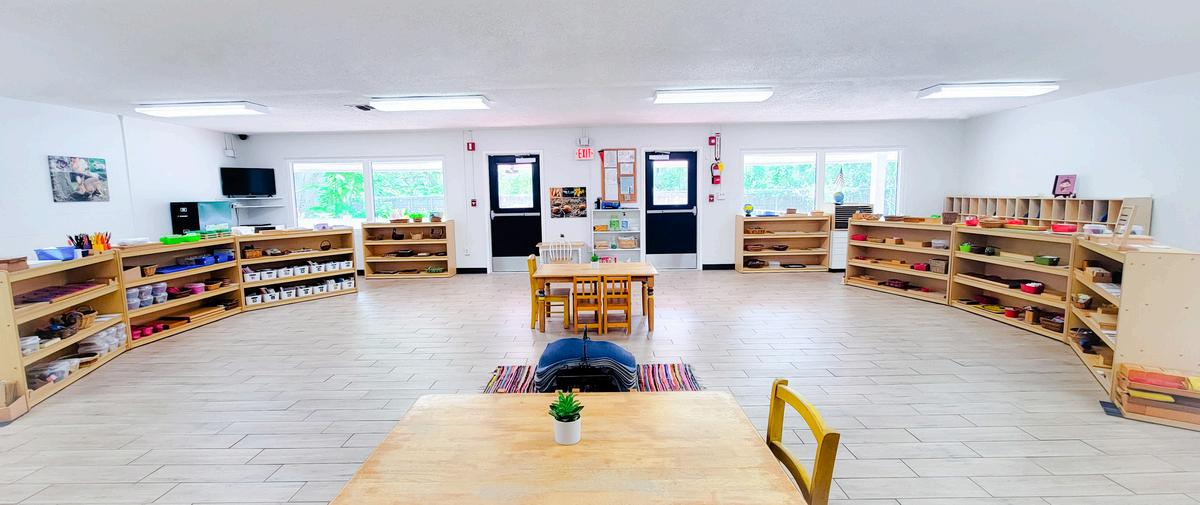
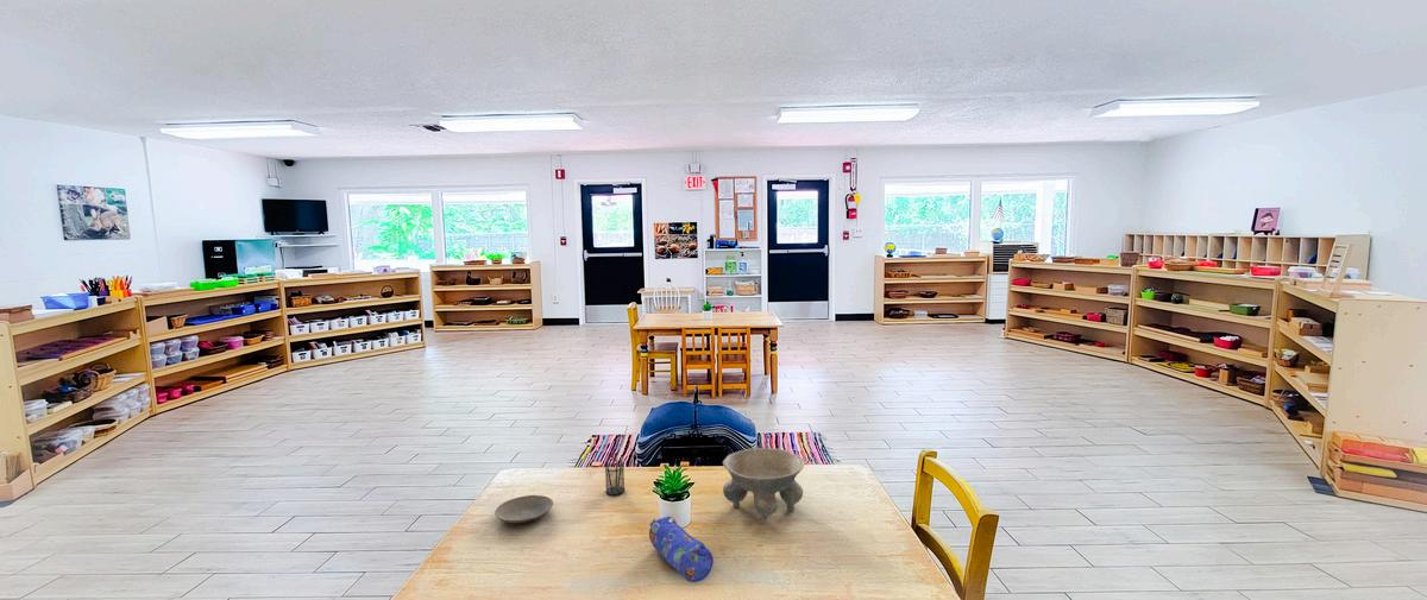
+ bowl [722,447,805,523]
+ pencil case [648,514,715,583]
+ pencil holder [604,455,626,497]
+ plate [494,494,554,524]
